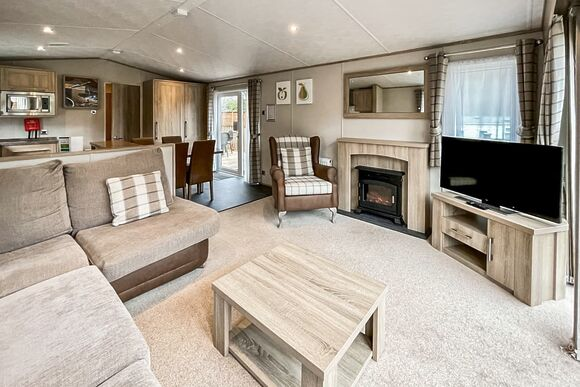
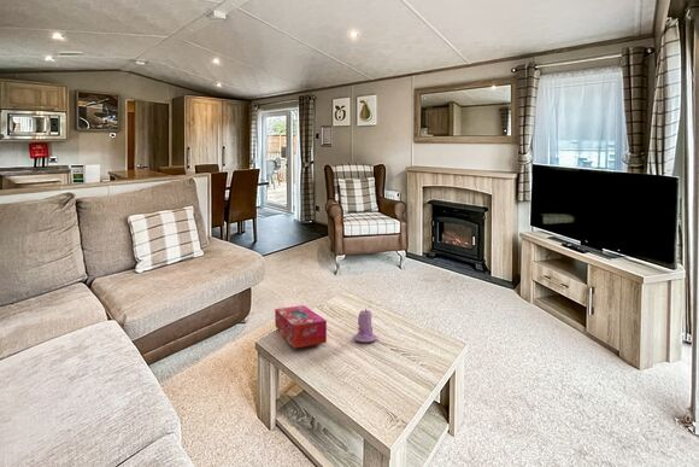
+ tissue box [274,304,328,350]
+ candle [353,307,378,343]
